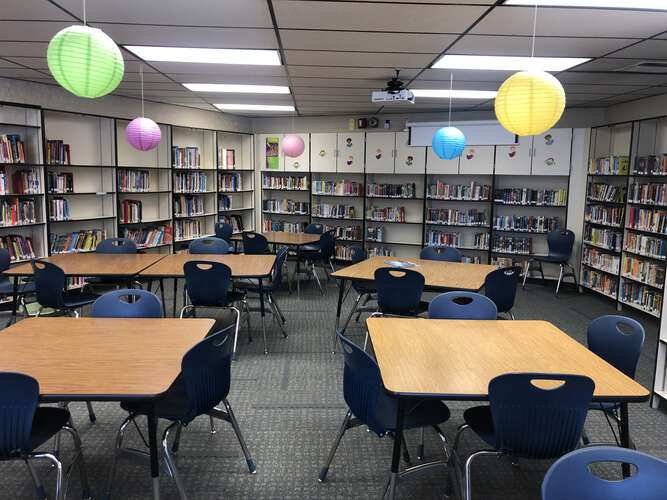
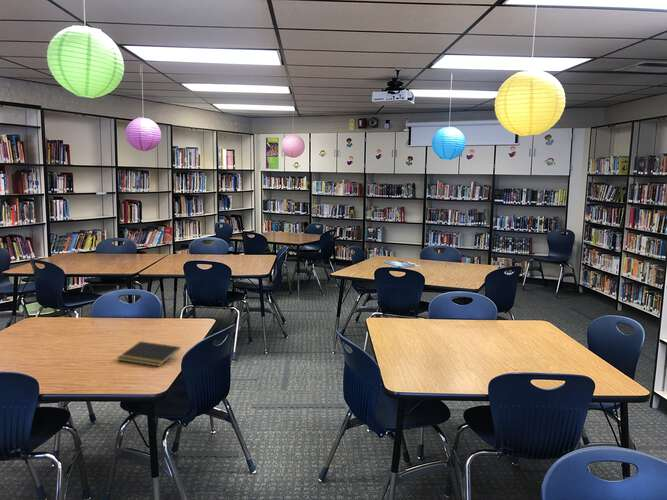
+ notepad [116,340,181,367]
